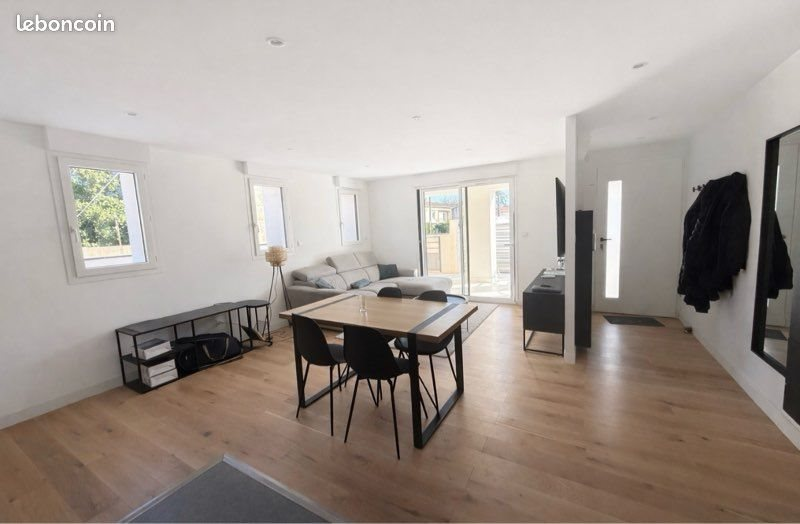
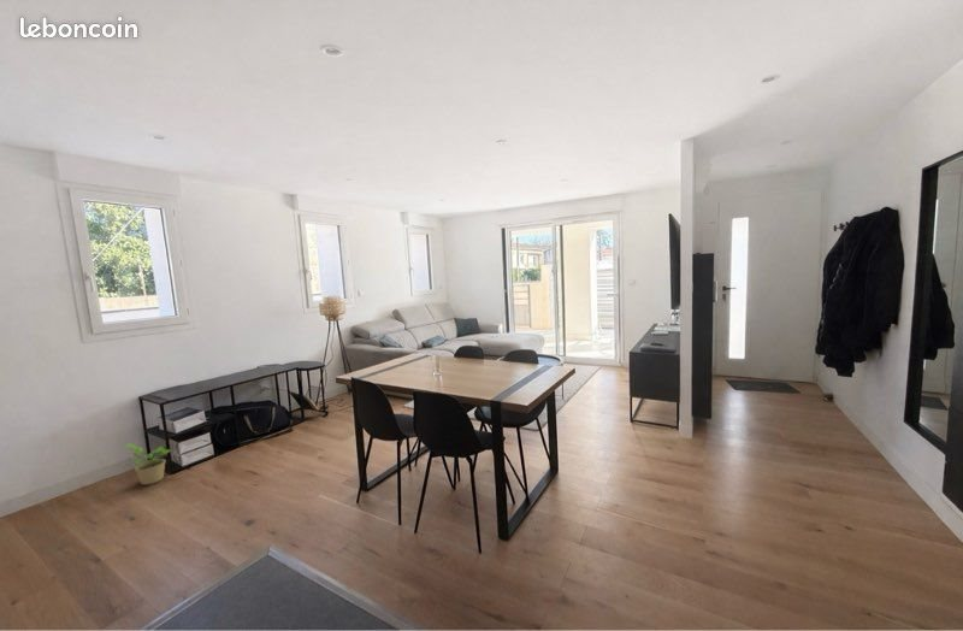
+ potted plant [124,442,173,486]
